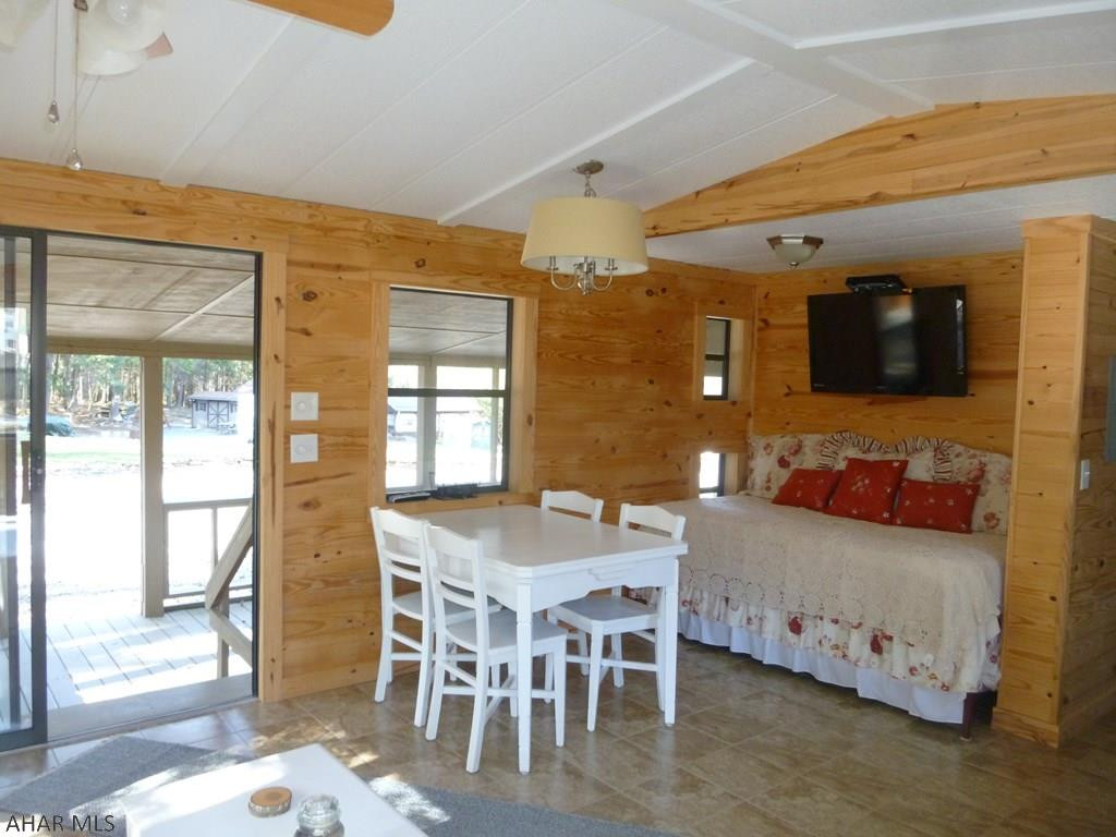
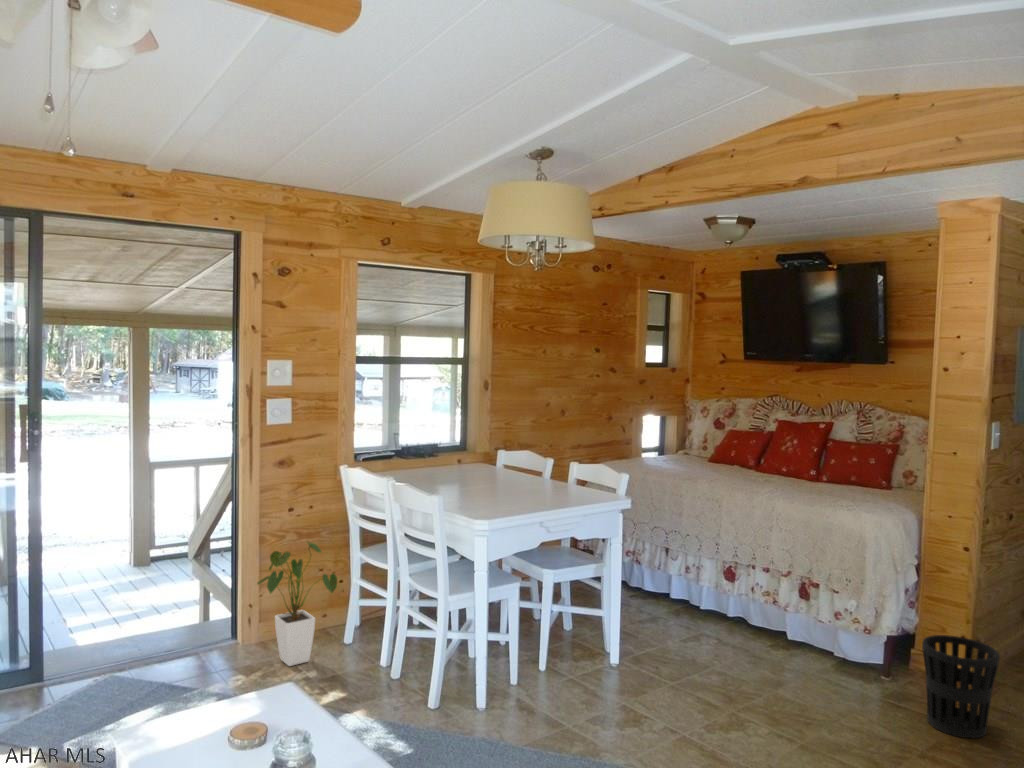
+ wastebasket [921,634,1001,739]
+ house plant [256,539,338,667]
